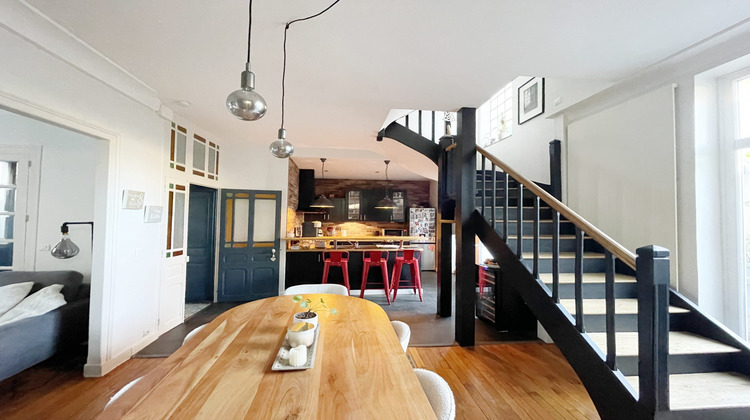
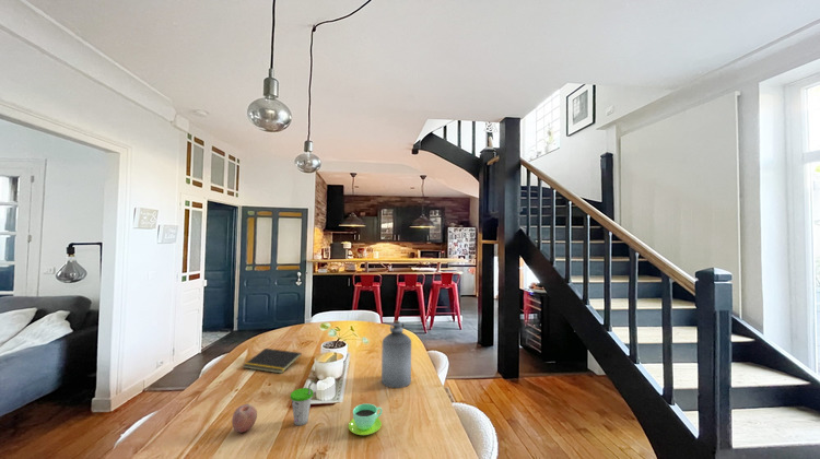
+ notepad [242,348,303,375]
+ cup [348,402,384,436]
+ fruit [231,403,258,434]
+ cup [290,379,315,427]
+ bottle [380,319,412,389]
